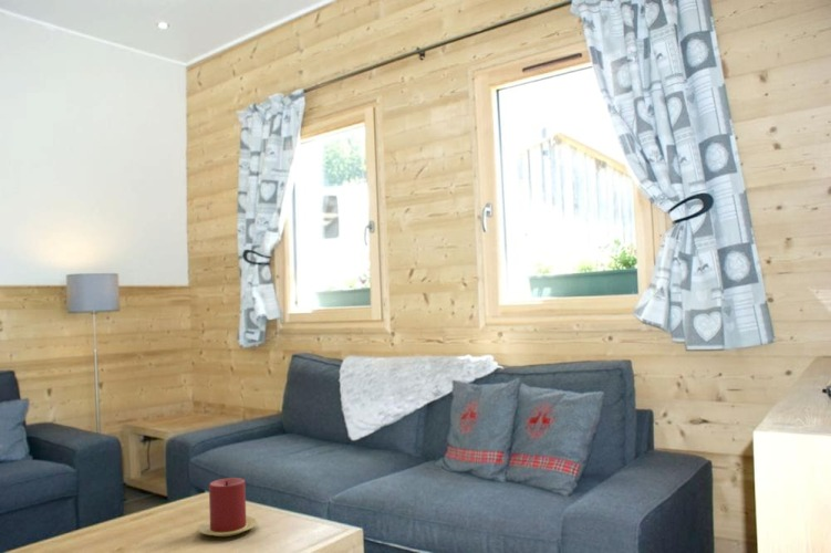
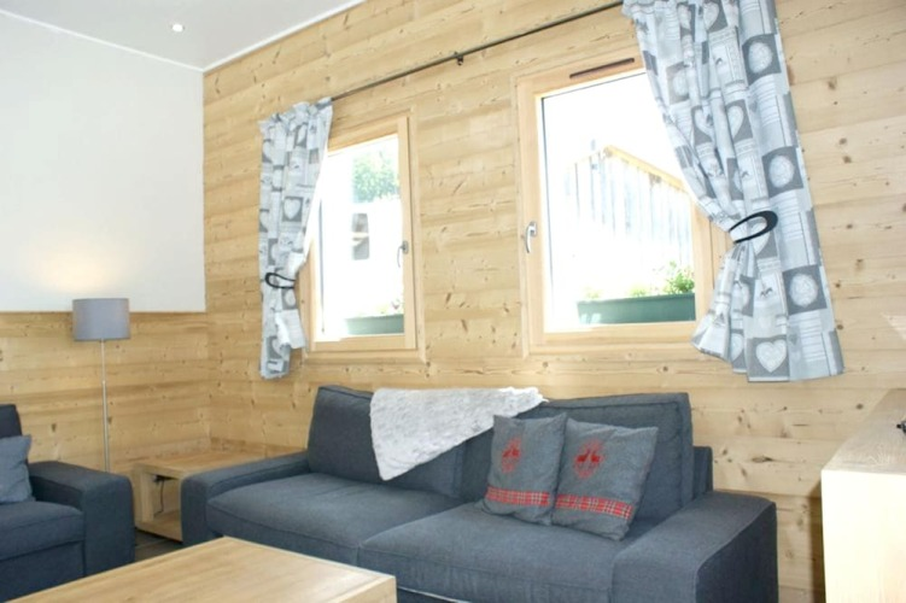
- candle [197,477,259,538]
